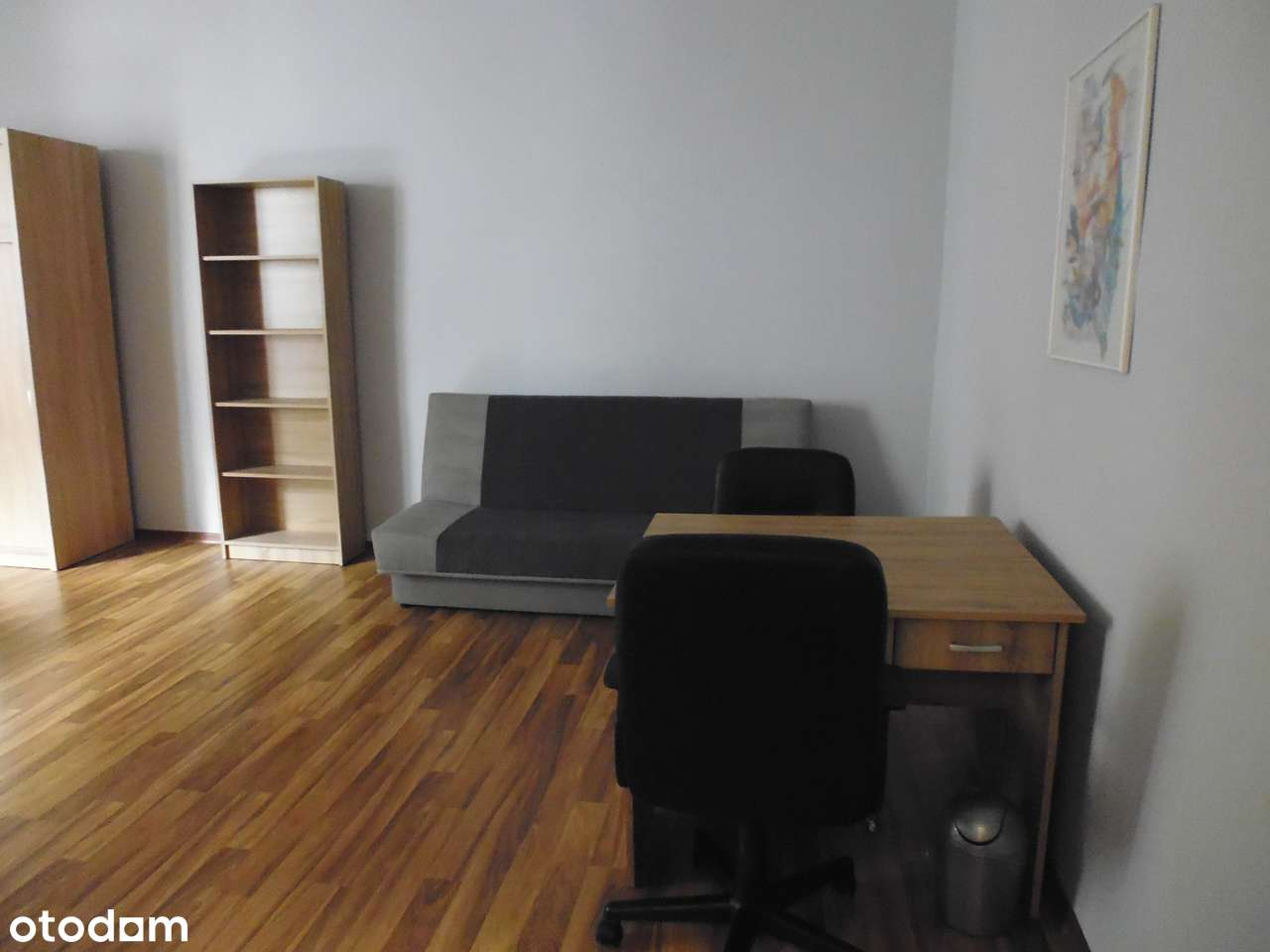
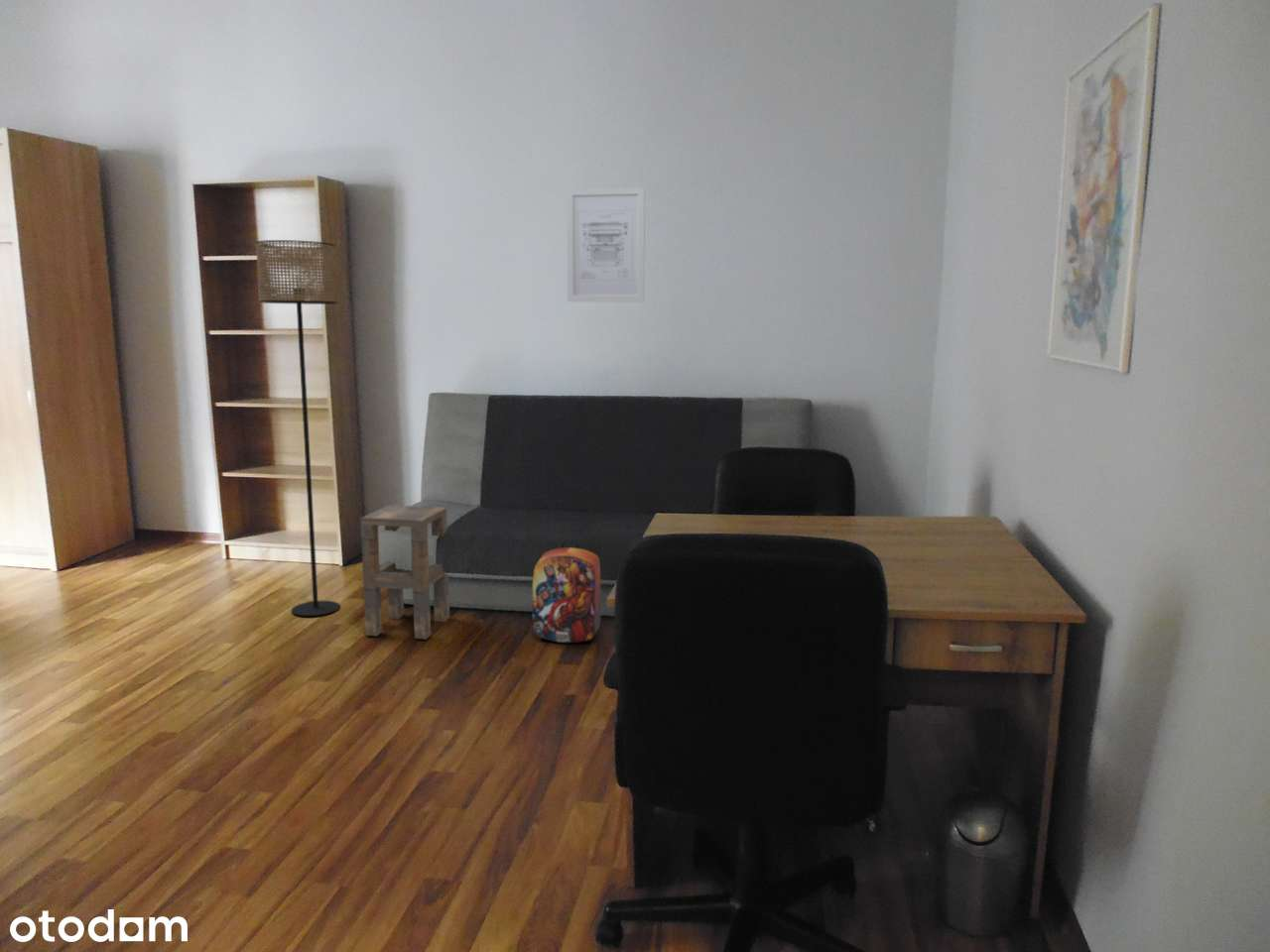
+ floor lamp [255,239,341,617]
+ wall art [566,186,646,302]
+ backpack [531,538,602,644]
+ side table [359,504,450,641]
